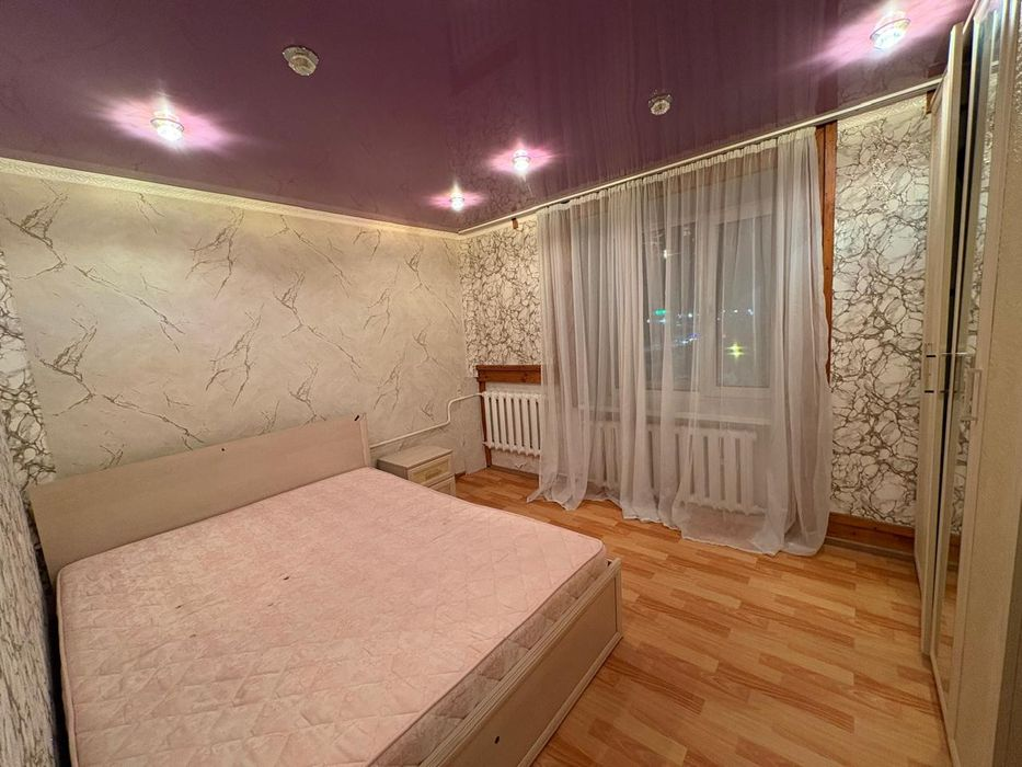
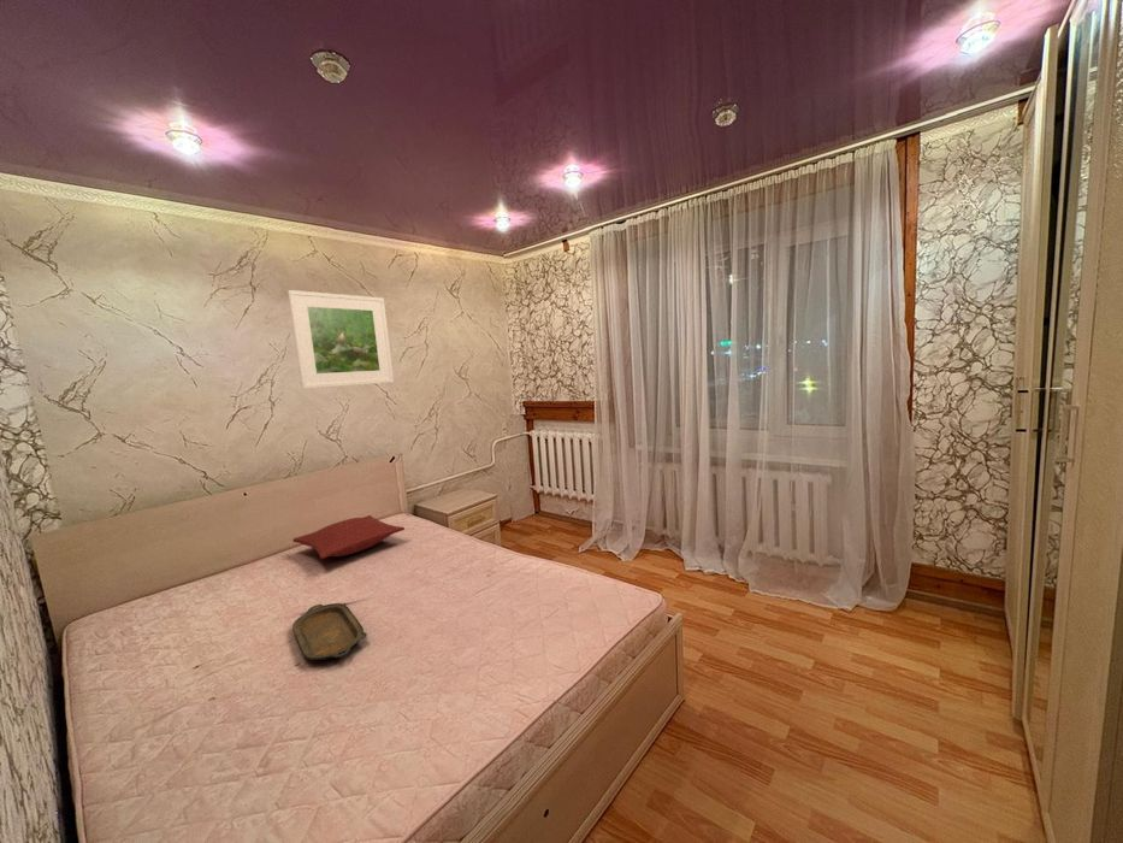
+ pillow [292,514,406,560]
+ serving tray [291,602,368,661]
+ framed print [286,289,395,390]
